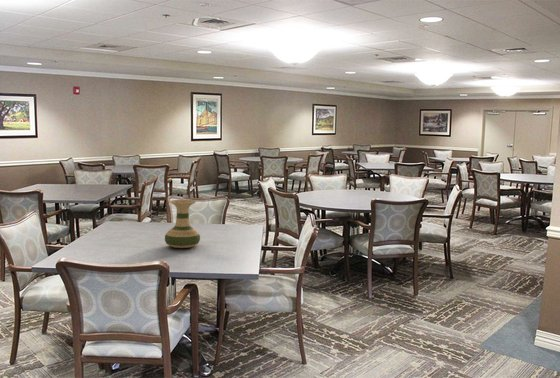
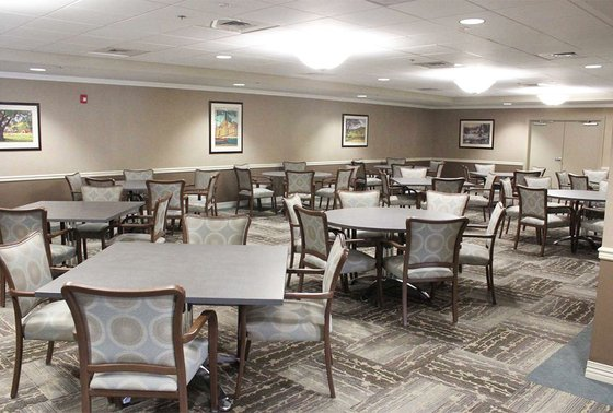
- vase [164,199,201,249]
